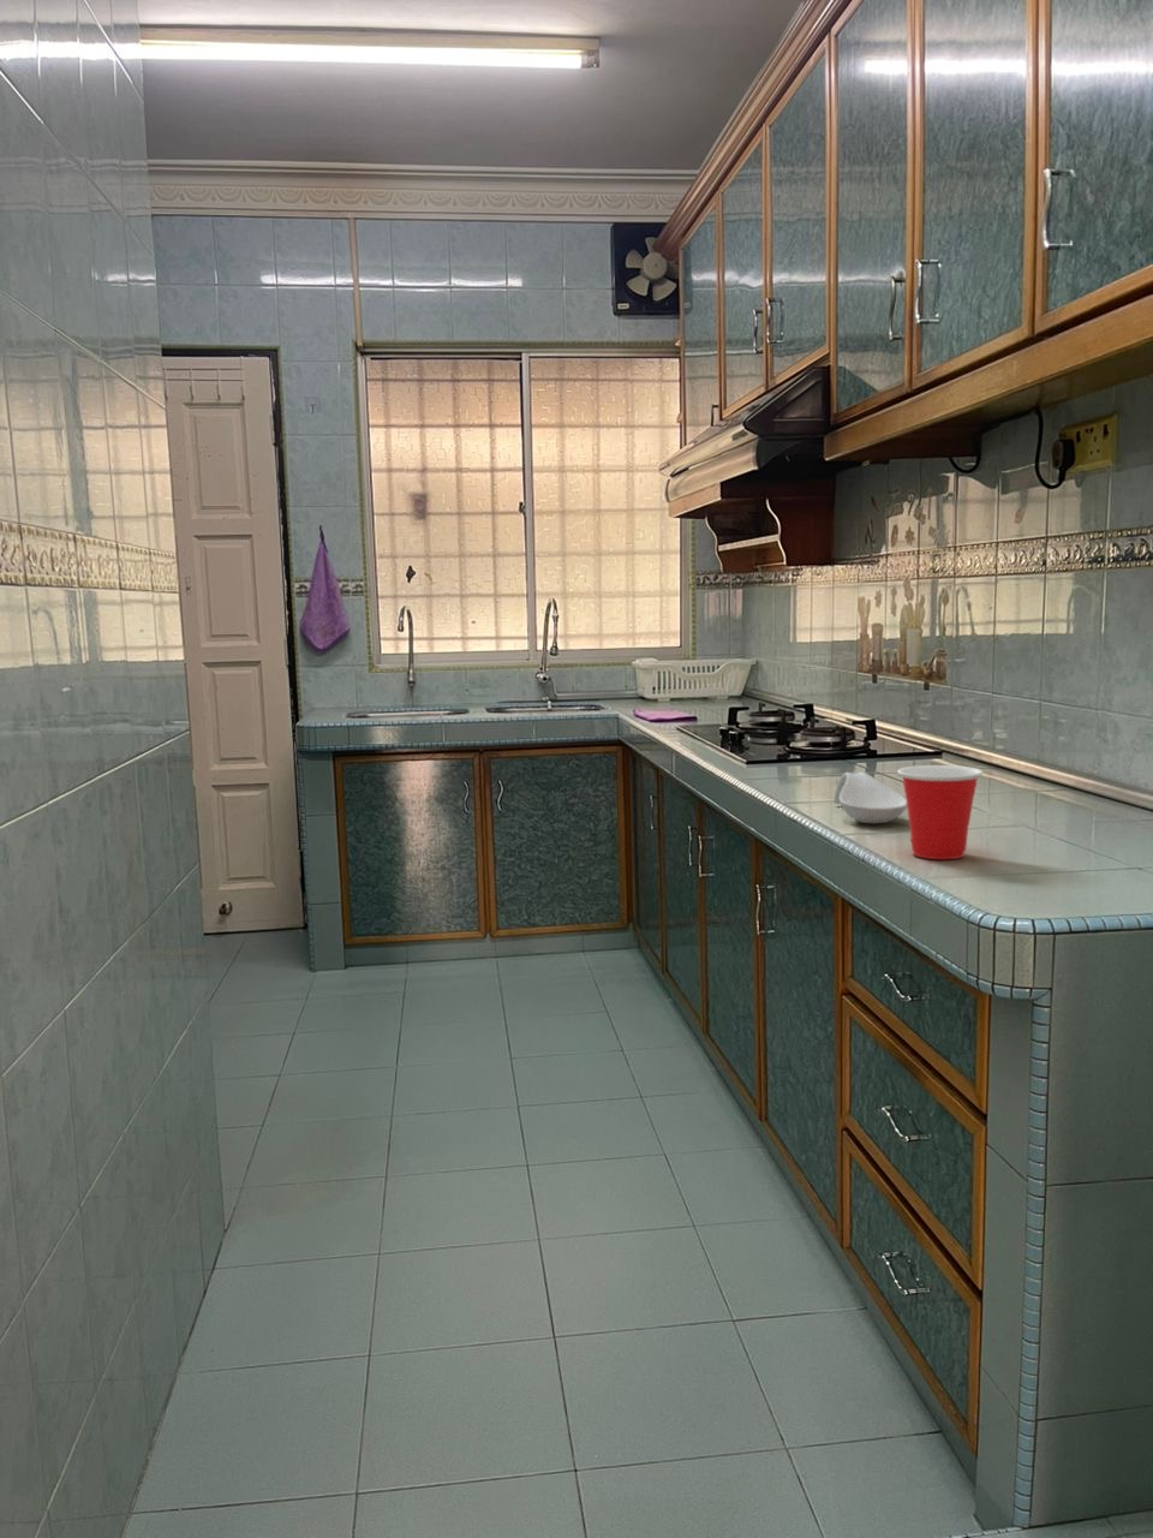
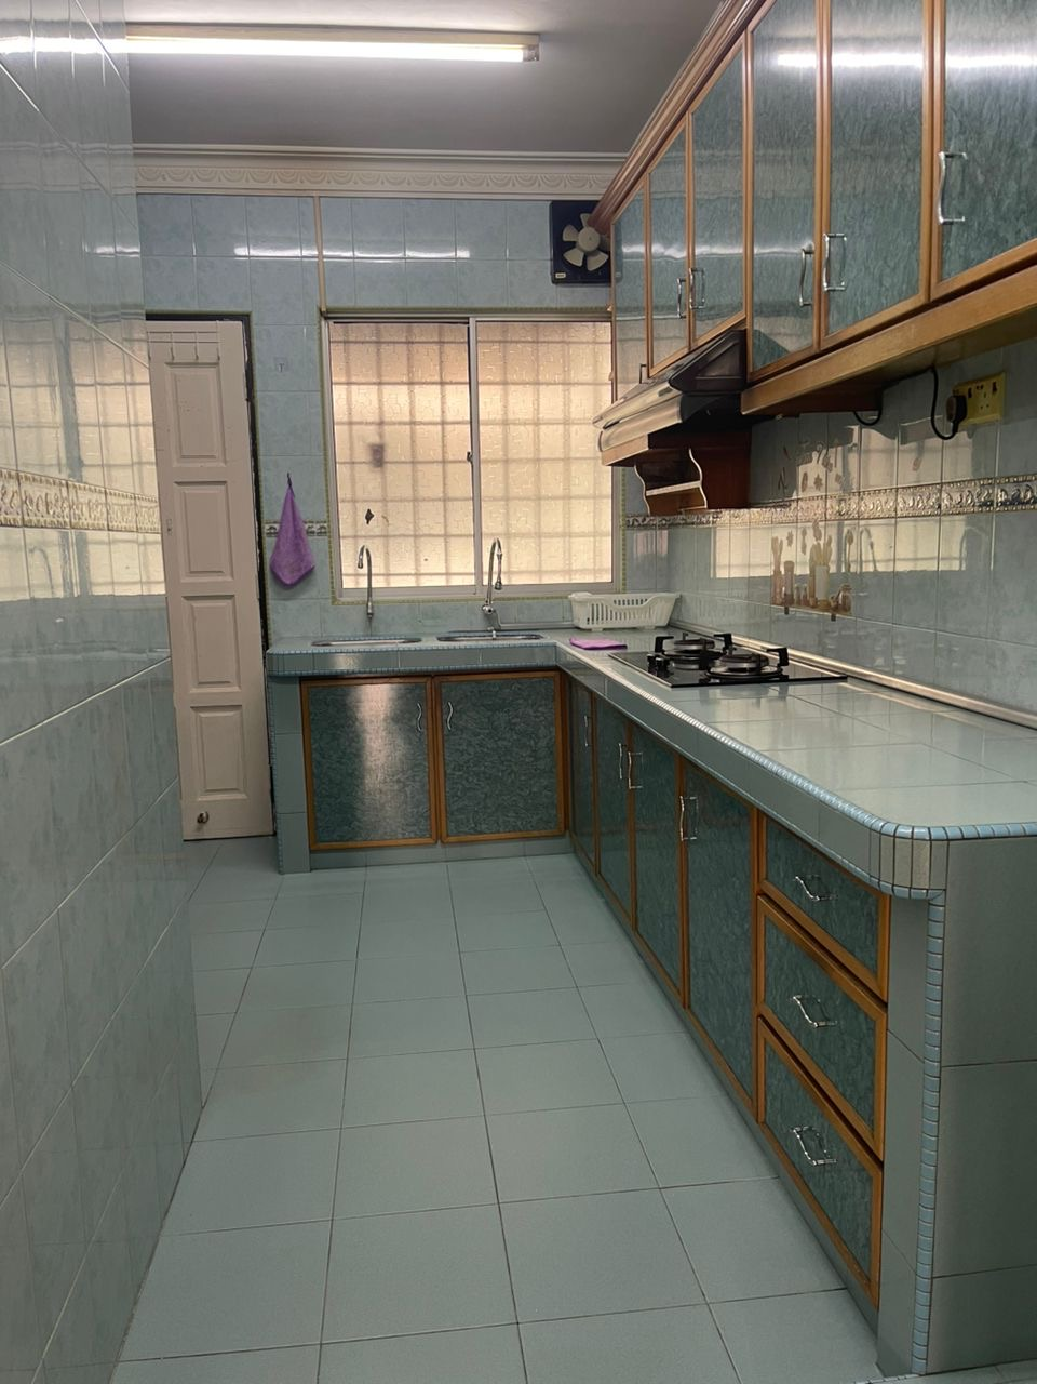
- cup [896,764,983,860]
- spoon rest [832,771,907,825]
